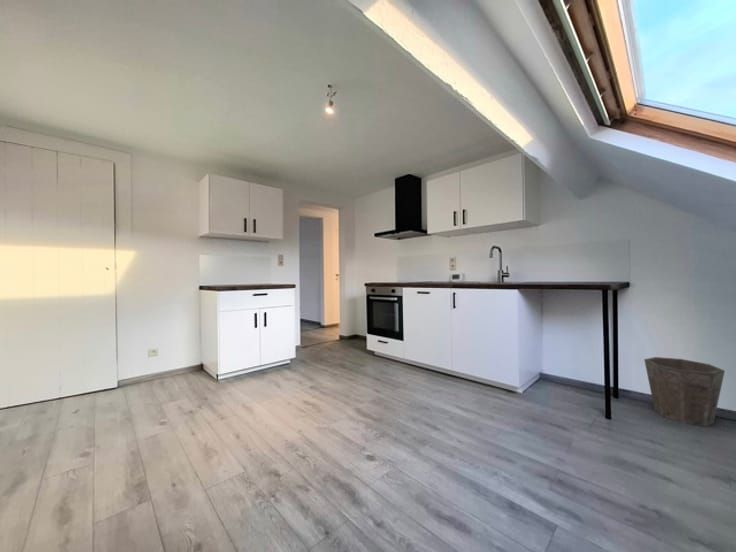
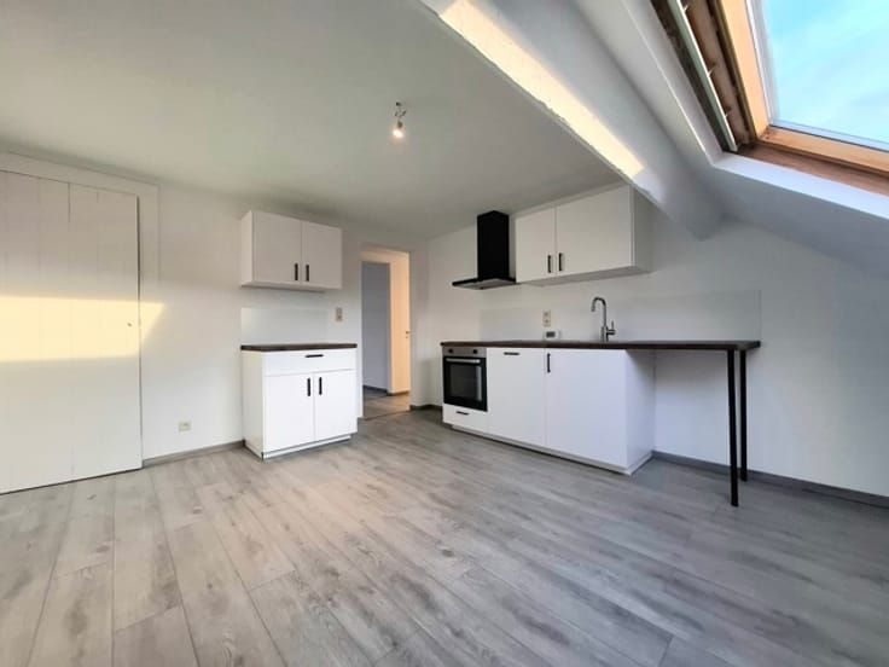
- waste bin [643,356,726,428]
